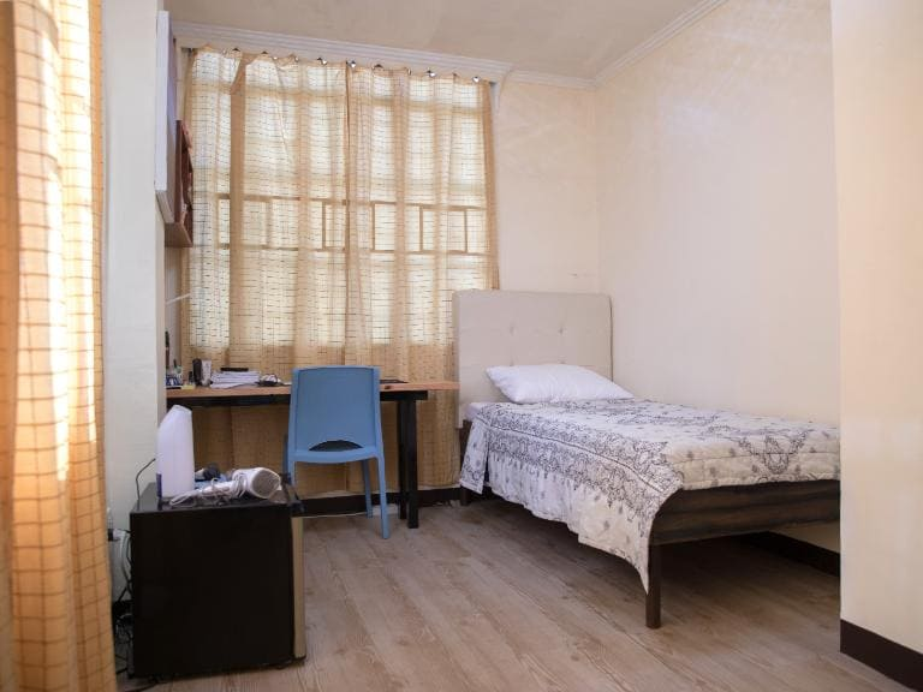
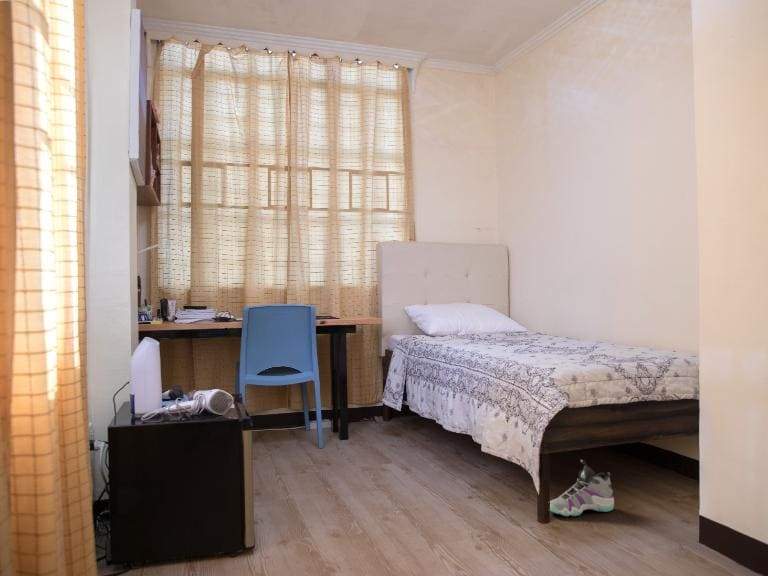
+ sneaker [549,459,615,517]
